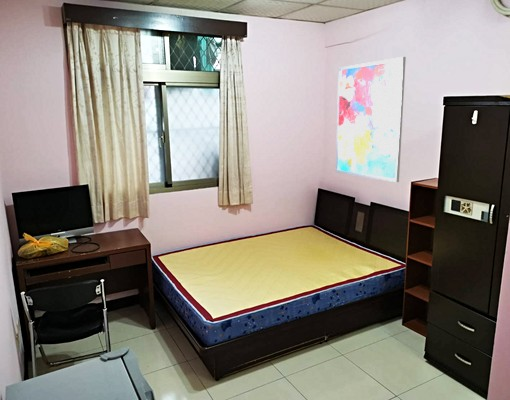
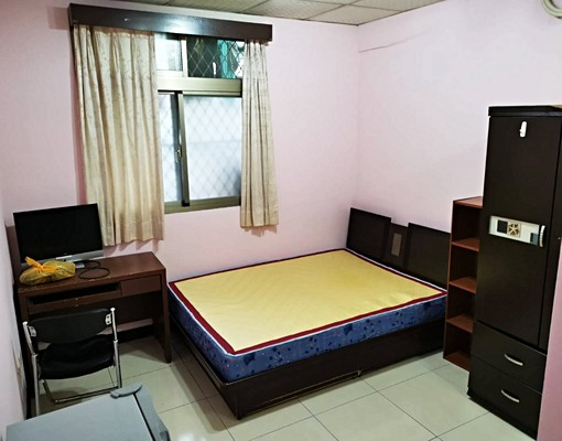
- wall art [335,56,407,183]
